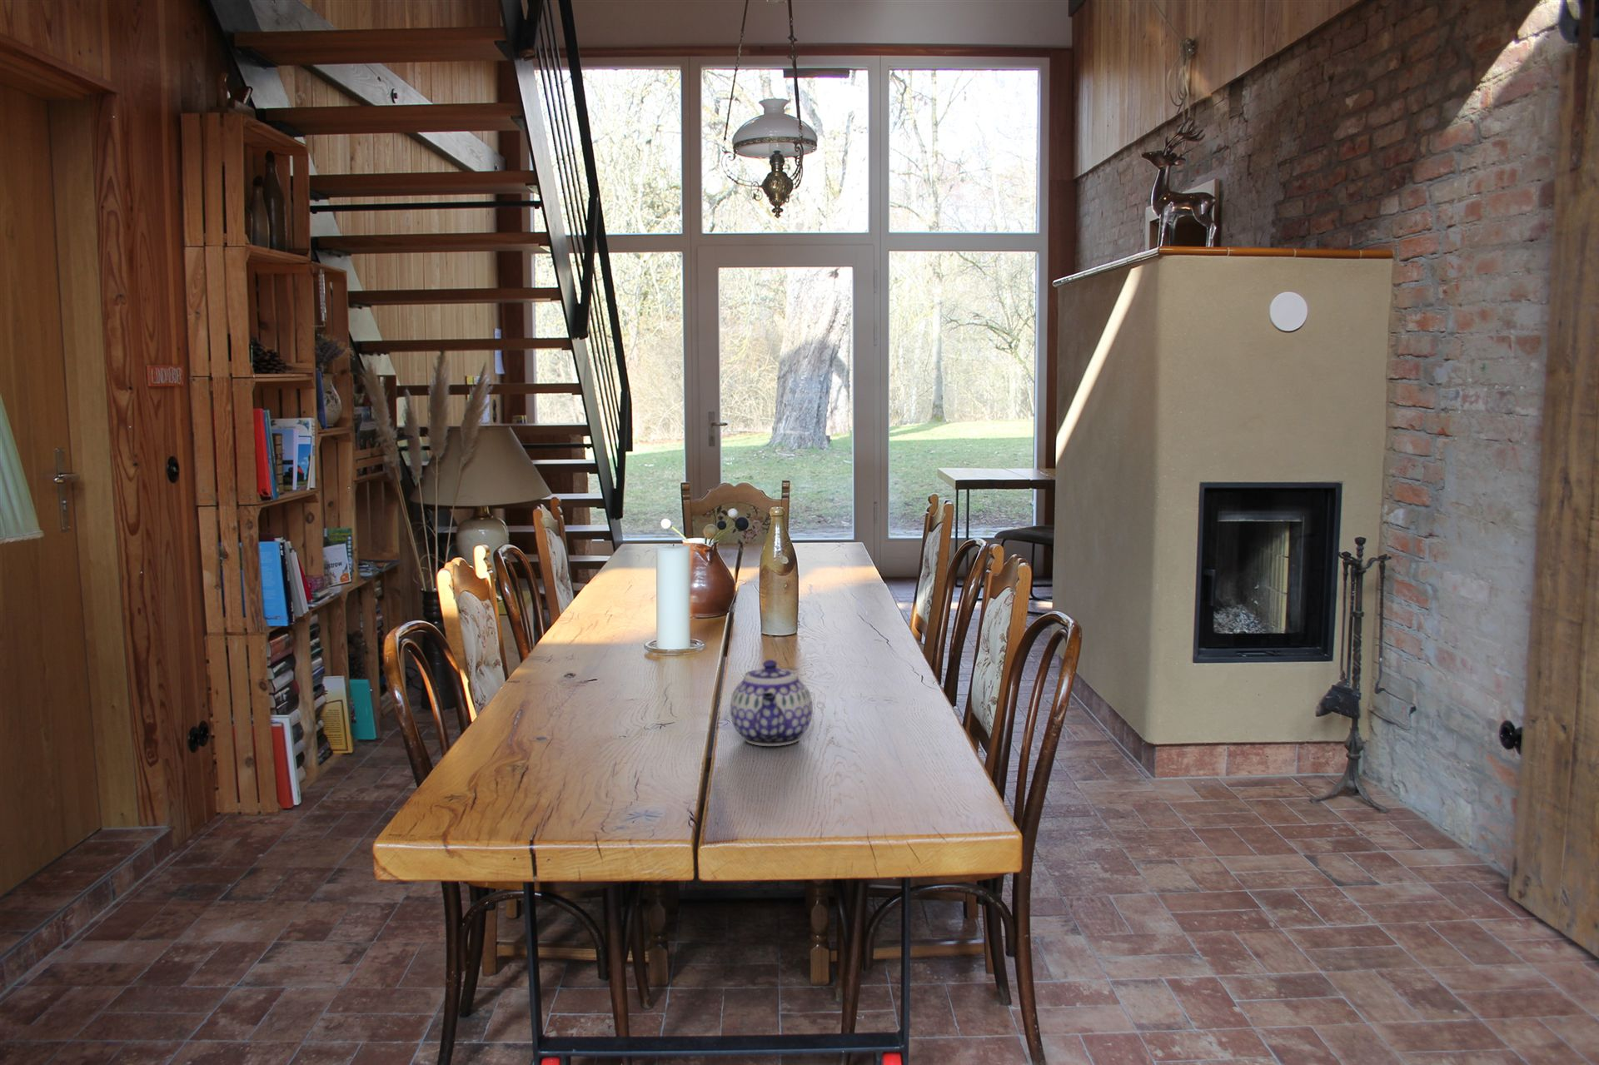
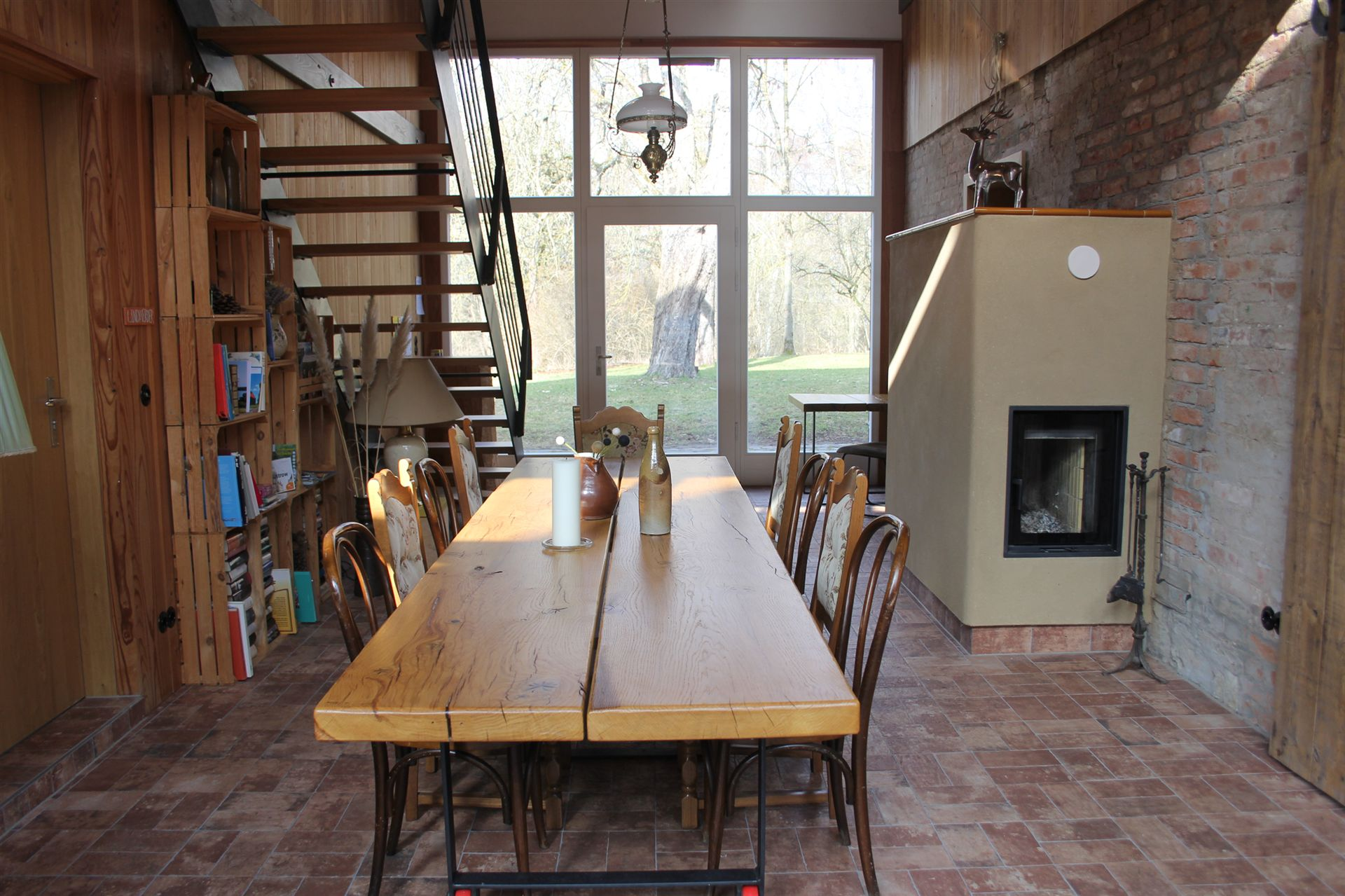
- teapot [730,658,813,746]
